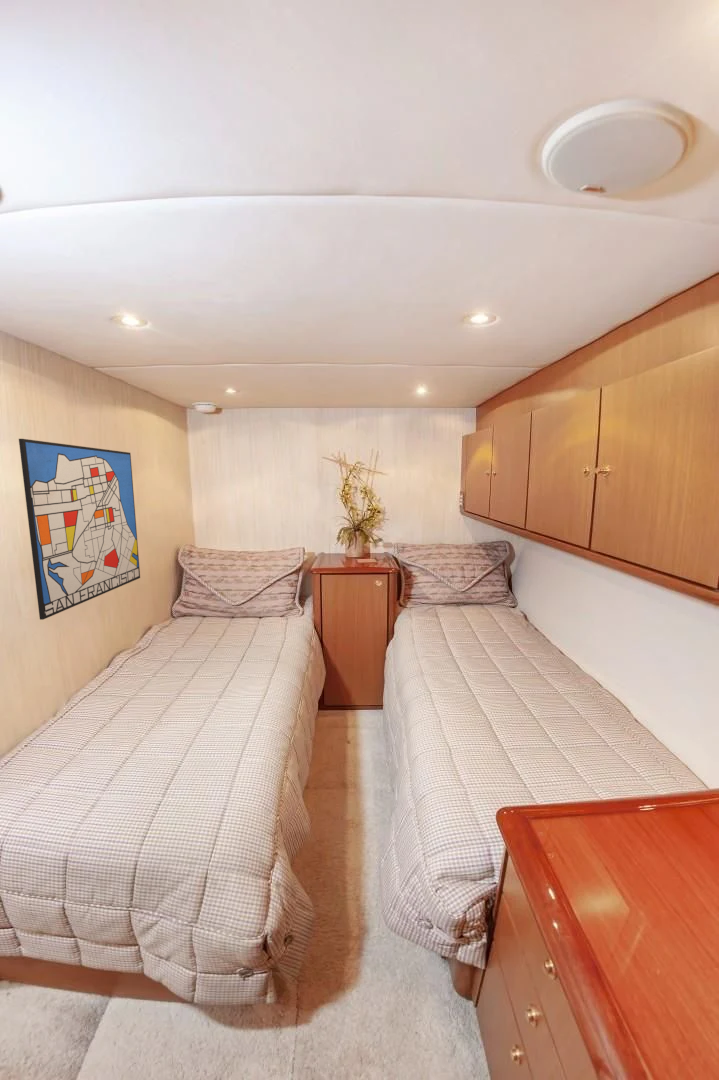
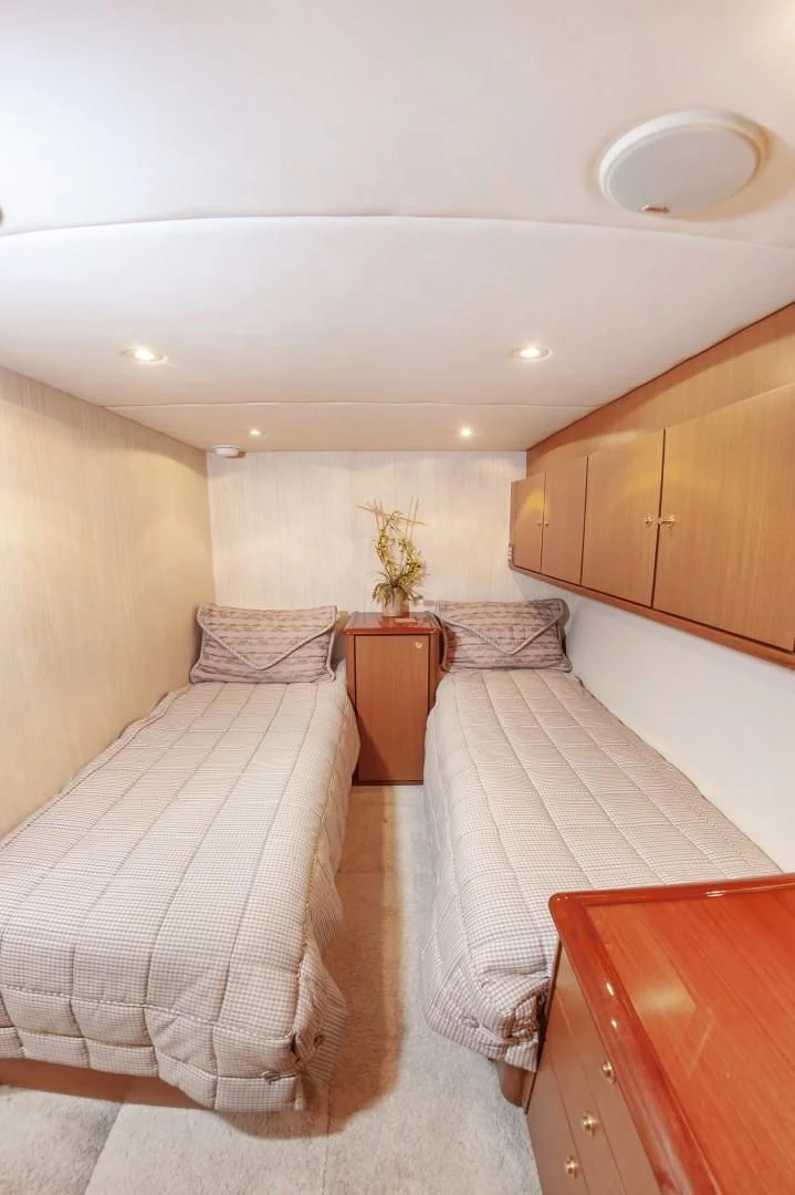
- wall art [18,438,141,621]
